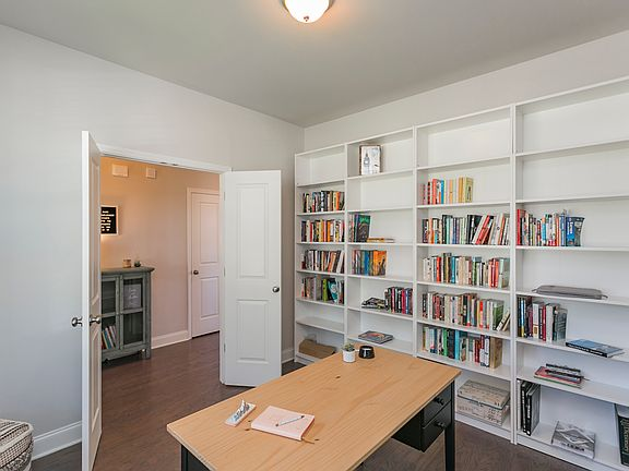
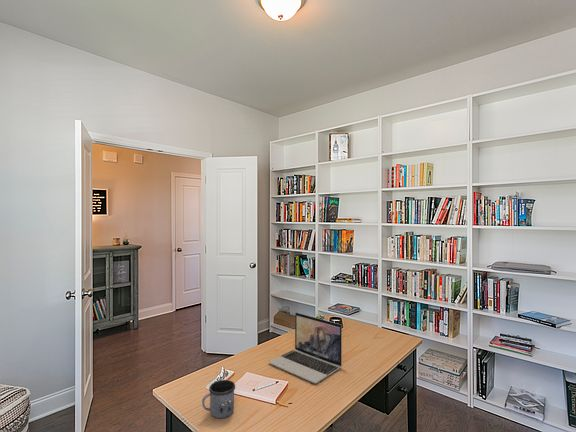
+ laptop [268,312,343,384]
+ mug [201,379,236,419]
